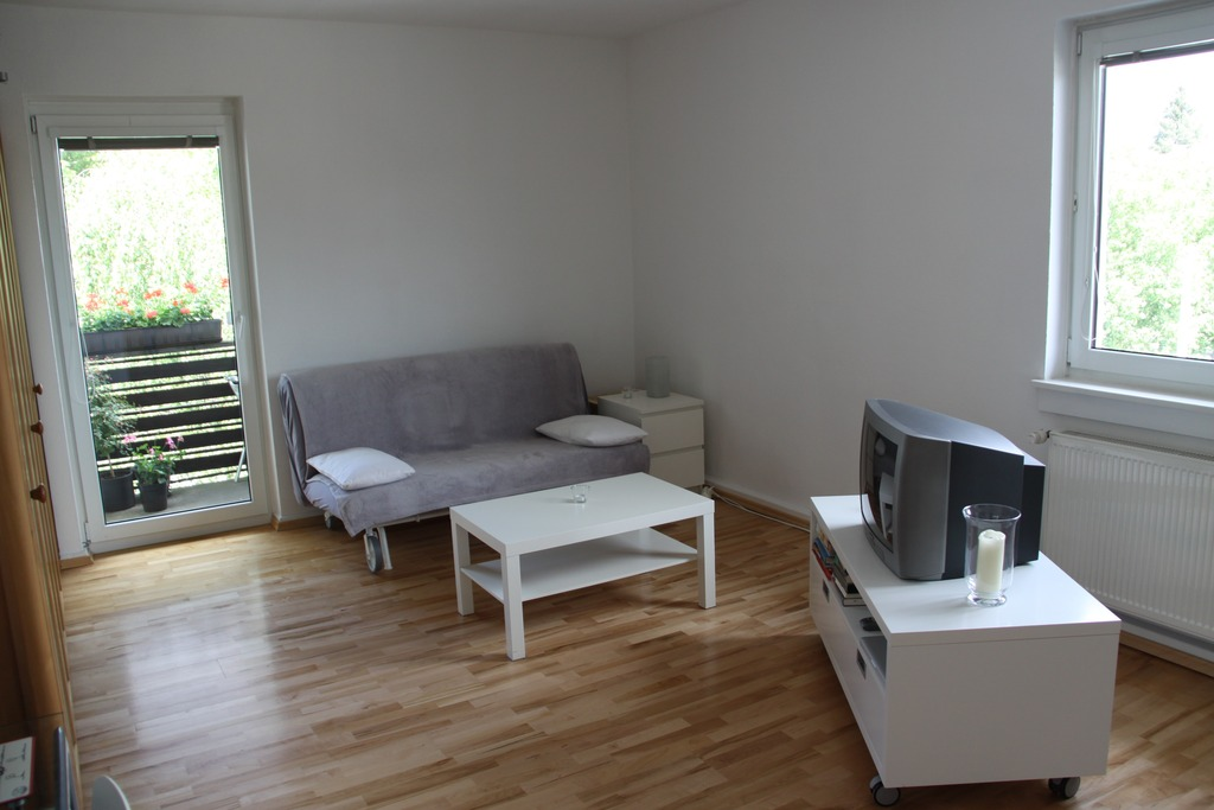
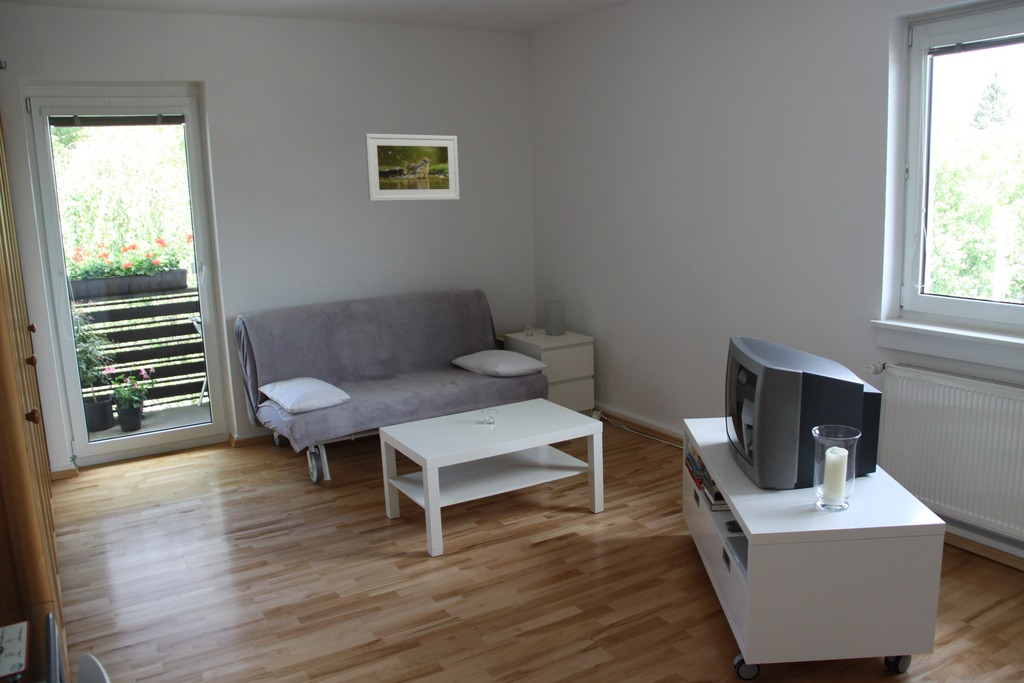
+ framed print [364,133,461,202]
